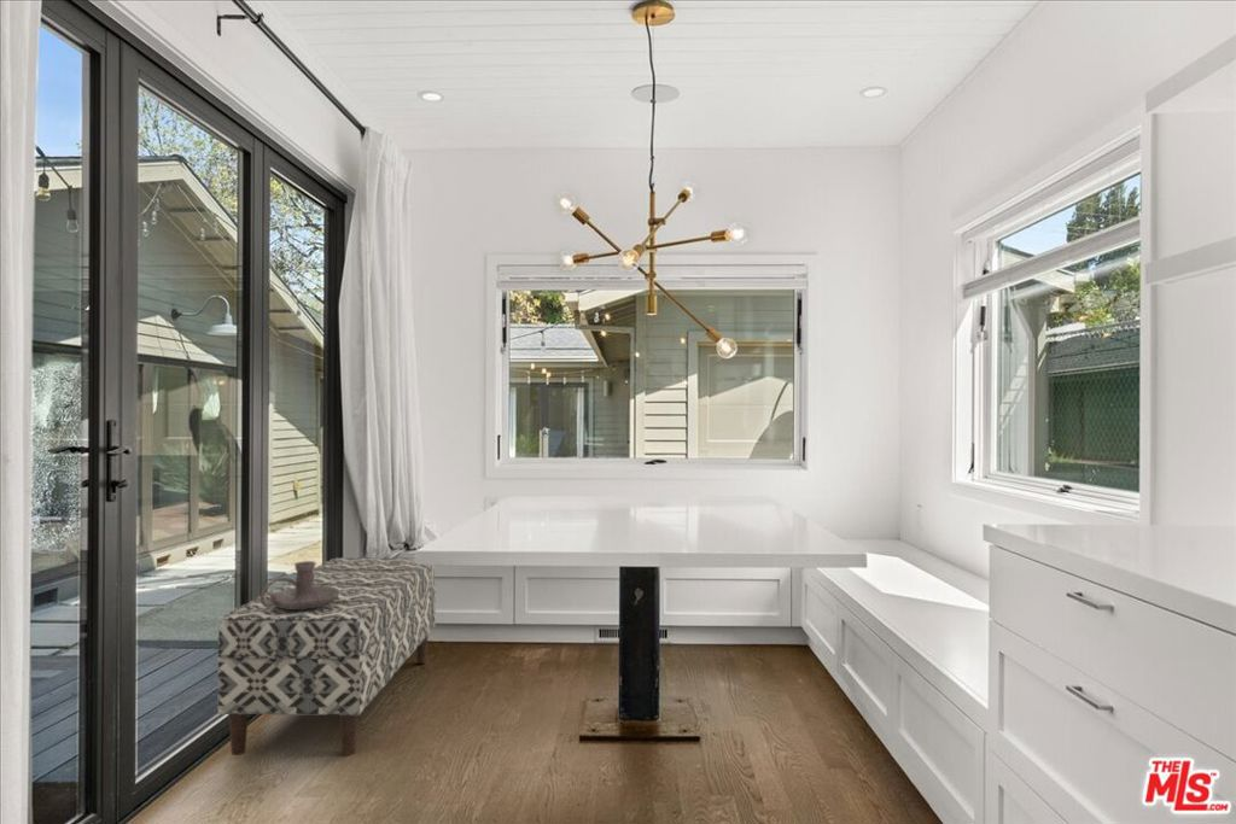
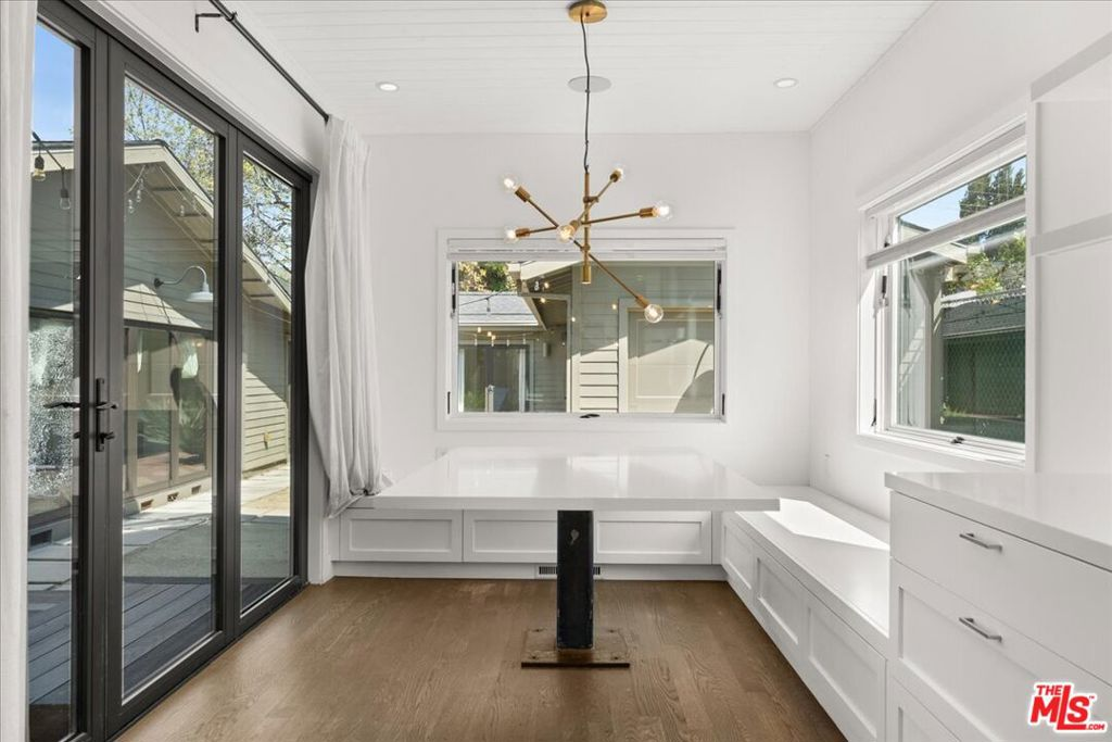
- candle holder [260,560,339,609]
- bench [216,556,437,758]
